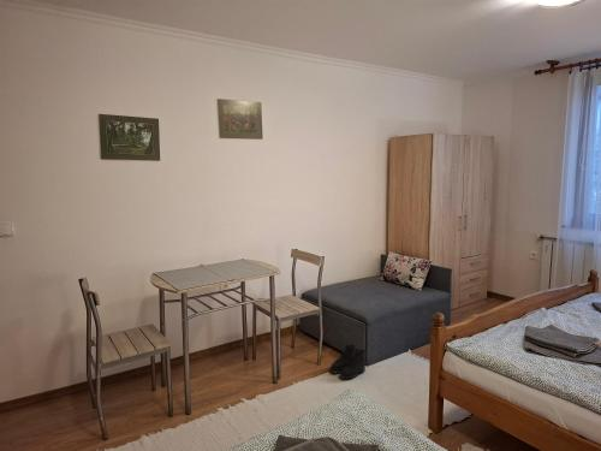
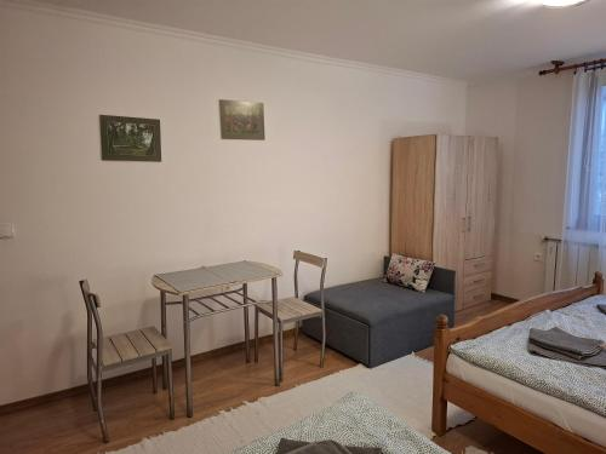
- boots [328,343,368,380]
